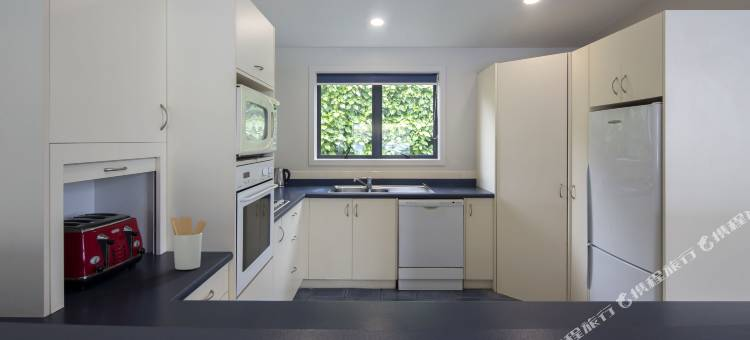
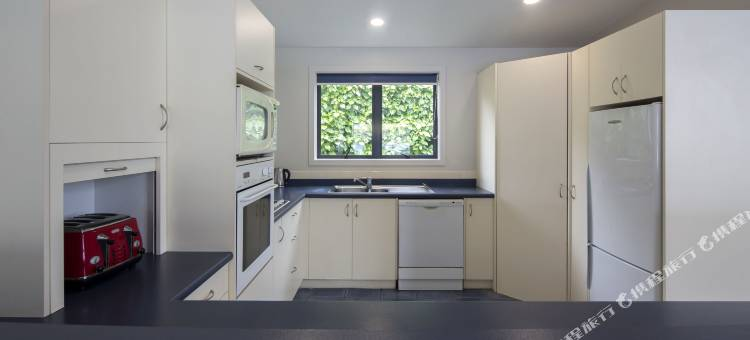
- utensil holder [170,216,207,271]
